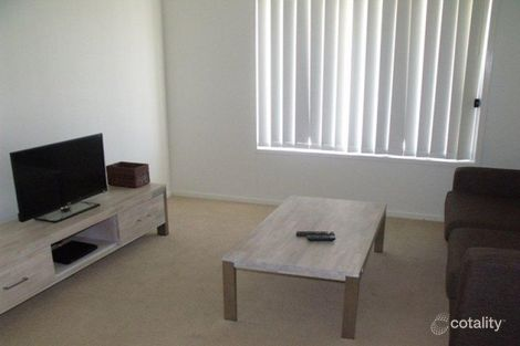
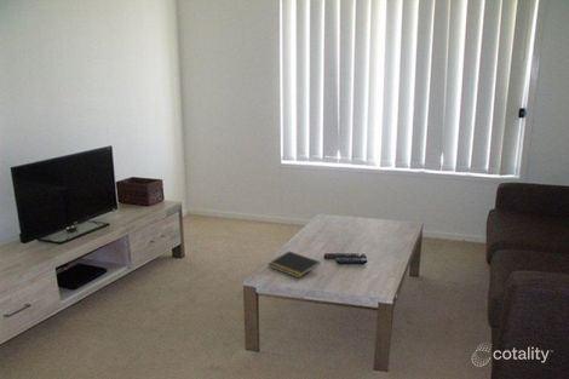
+ notepad [266,251,321,278]
